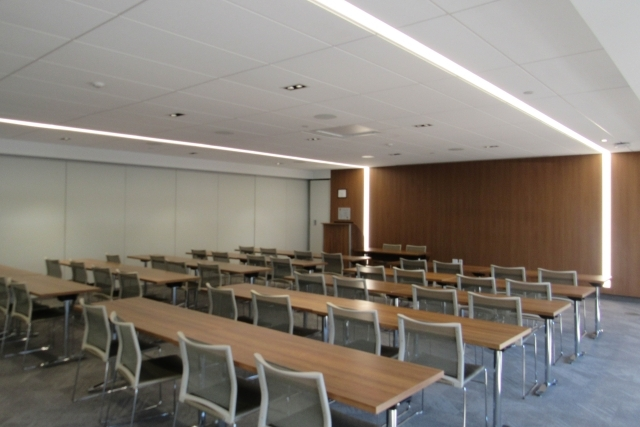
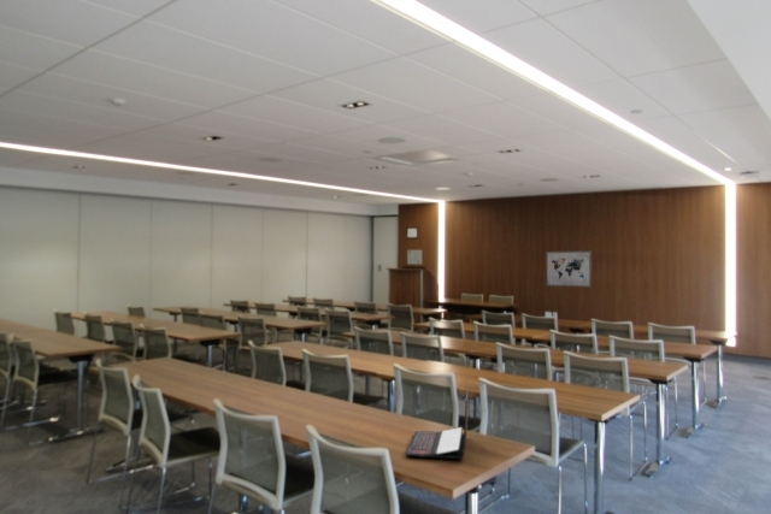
+ wall art [545,249,593,289]
+ laptop [405,383,471,460]
